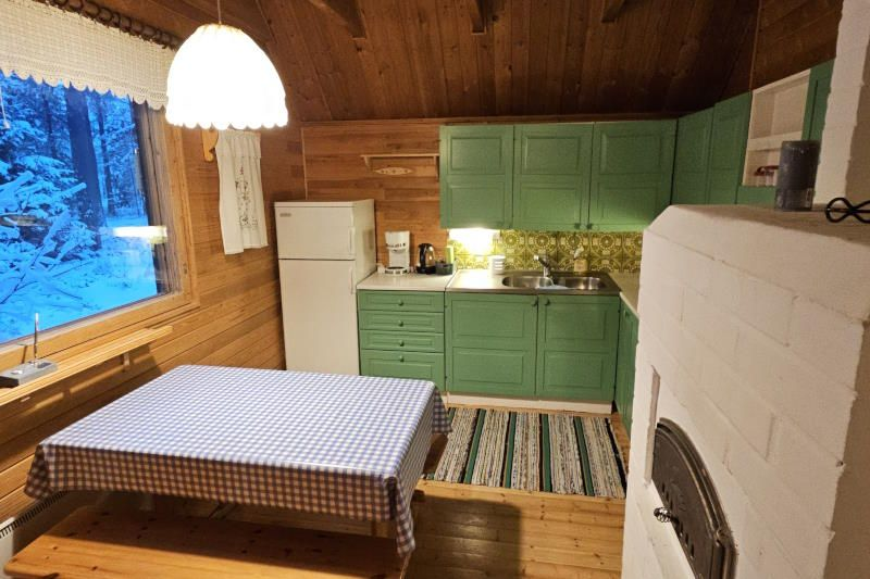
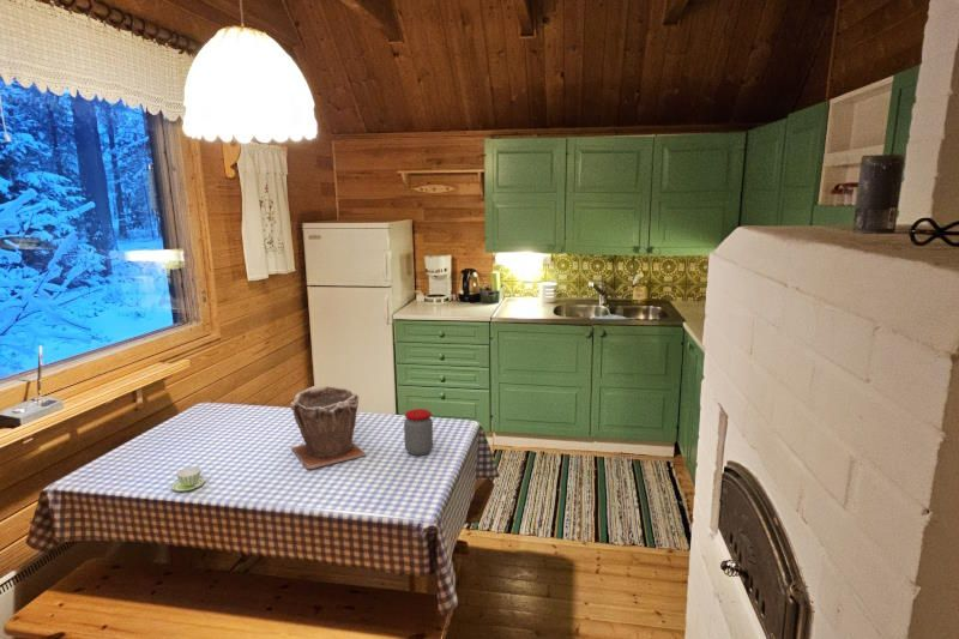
+ cup [170,466,210,493]
+ plant pot [289,385,367,470]
+ jar [403,408,434,457]
